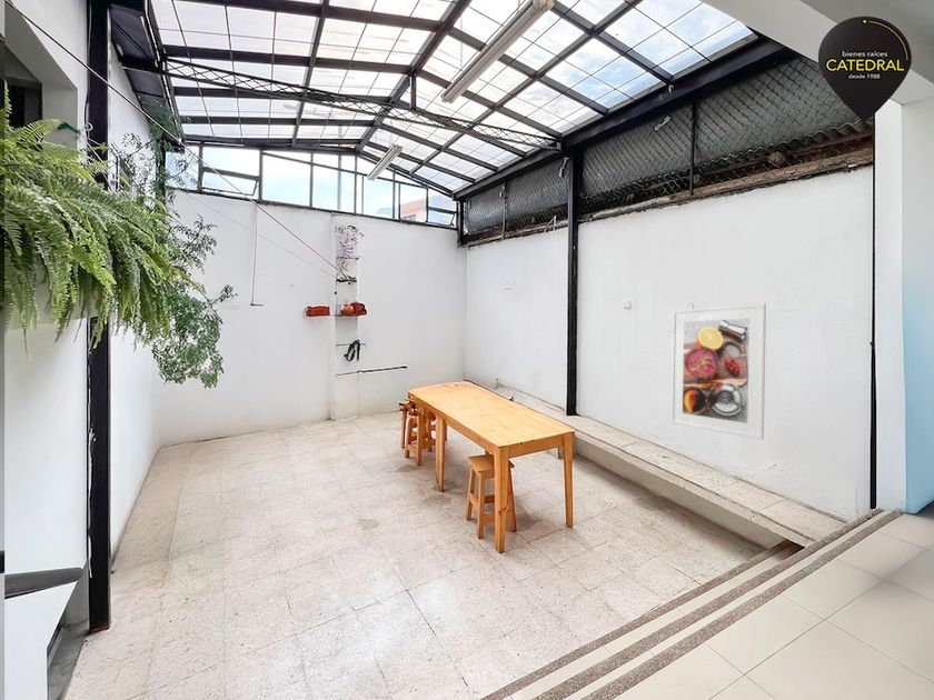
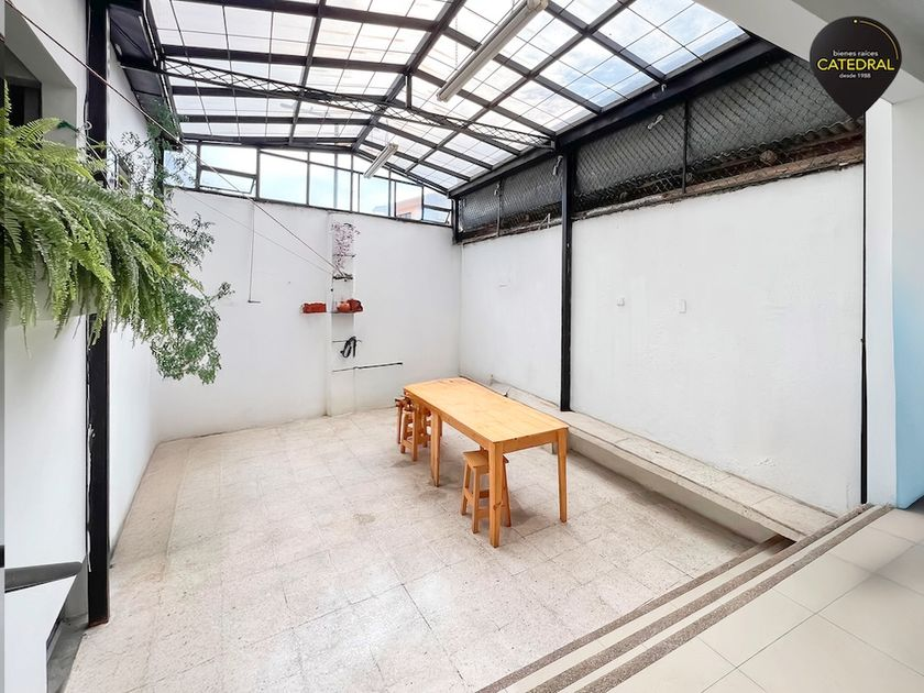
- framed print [669,302,767,441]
